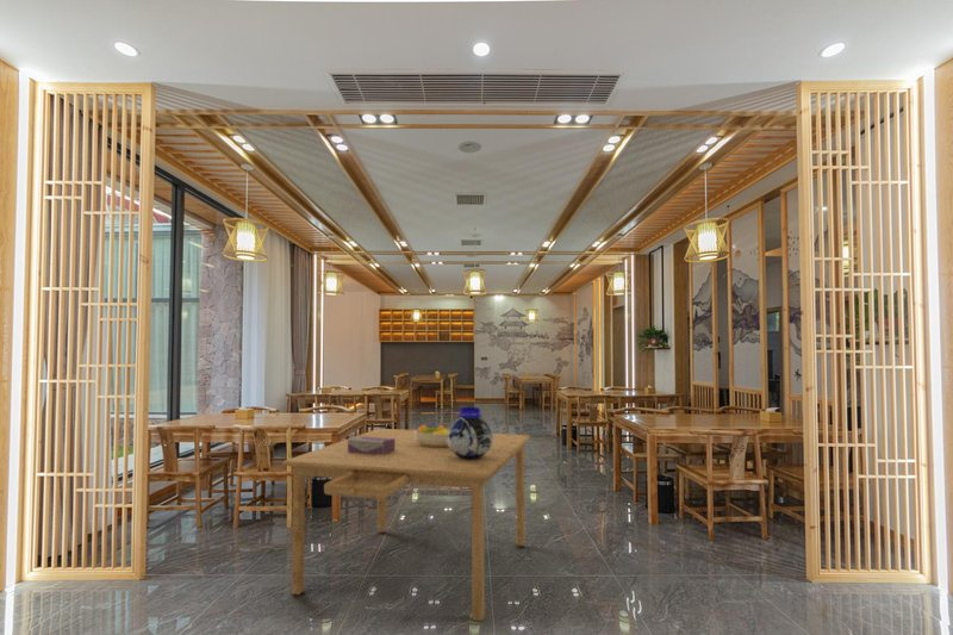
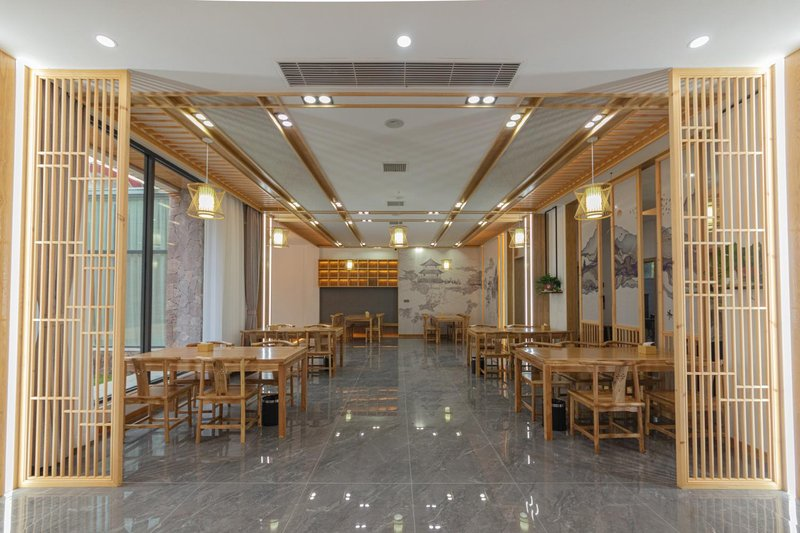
- dining table [281,428,531,622]
- fruit bowl [415,423,450,447]
- vase [447,406,493,459]
- tissue box [347,436,395,455]
